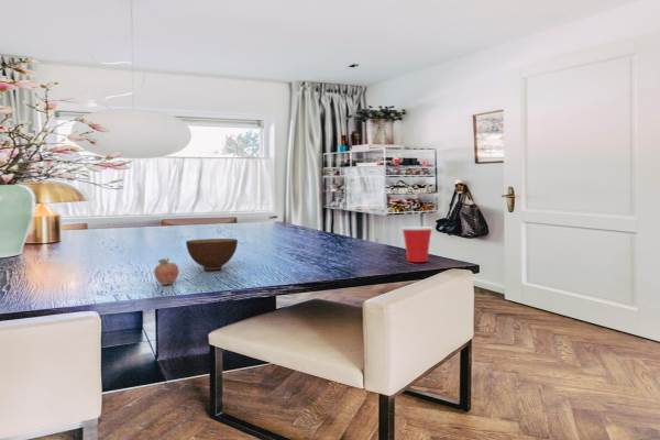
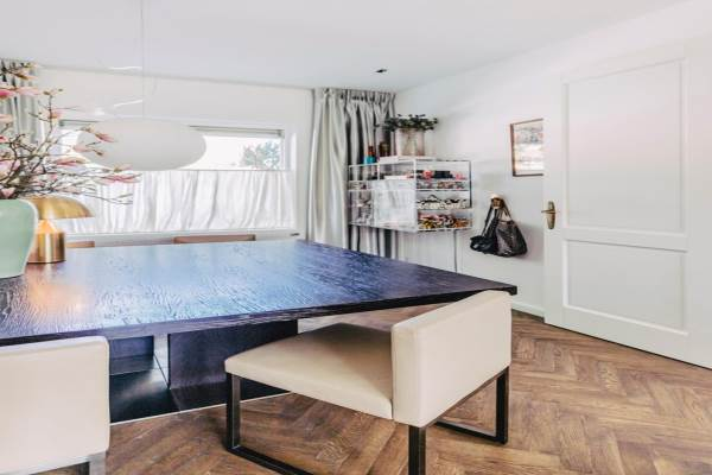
- fruit [153,257,179,286]
- cup [399,226,435,263]
- bowl [185,238,239,271]
